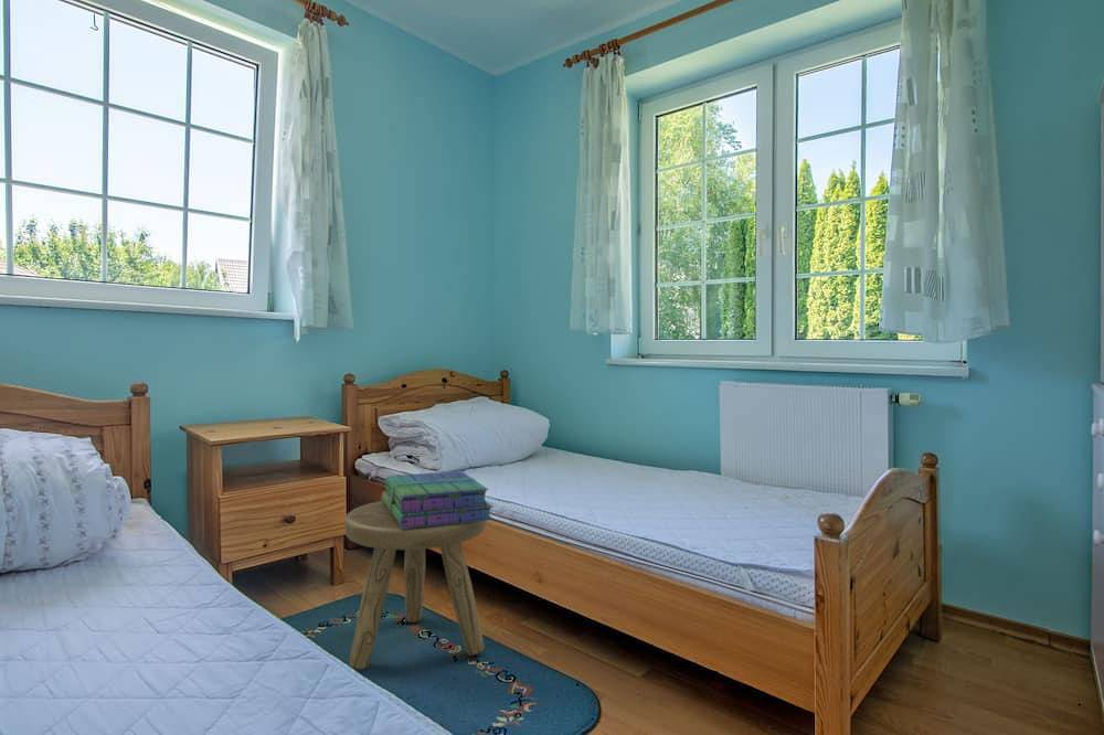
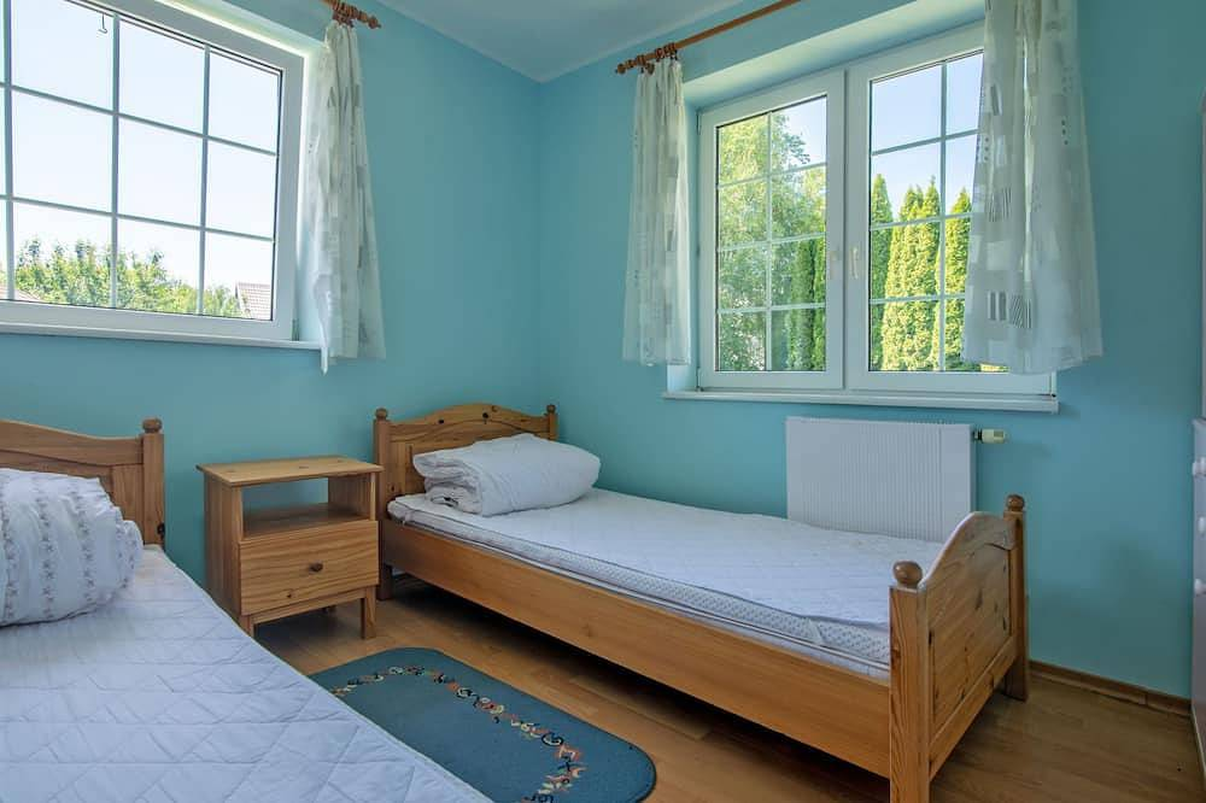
- stack of books [381,470,493,529]
- stool [343,500,488,670]
